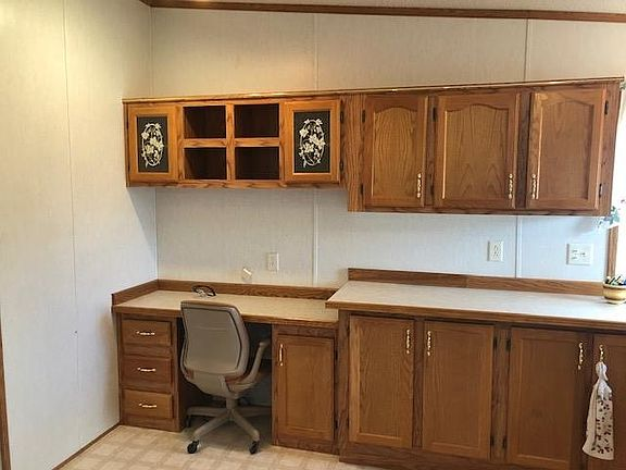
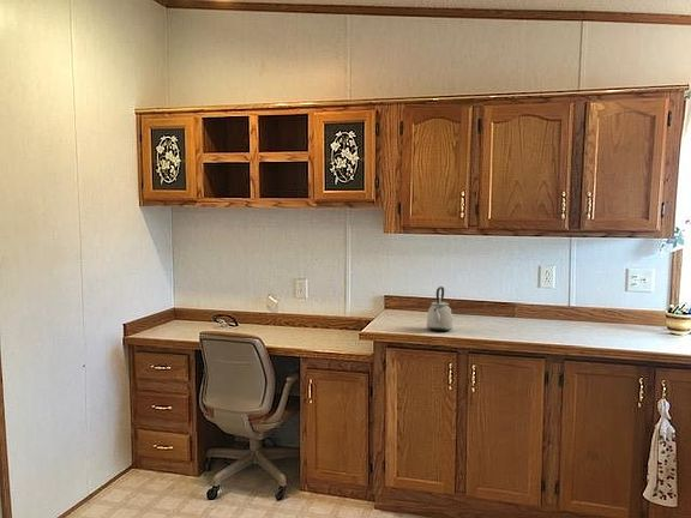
+ kettle [426,285,453,332]
